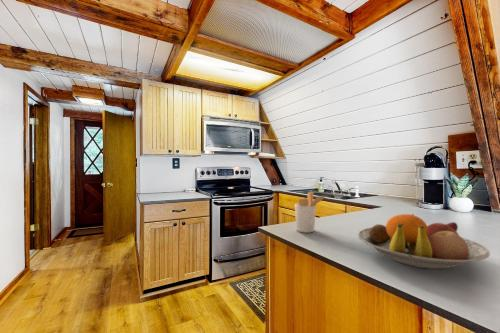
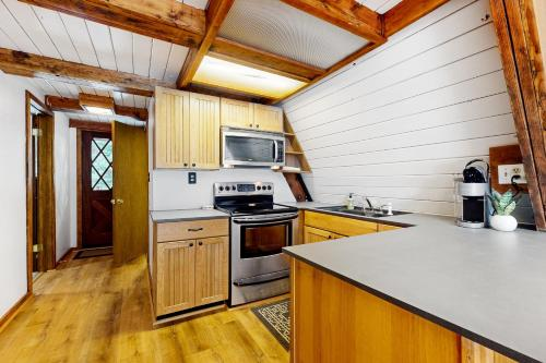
- utensil holder [294,190,328,234]
- fruit bowl [357,213,491,270]
